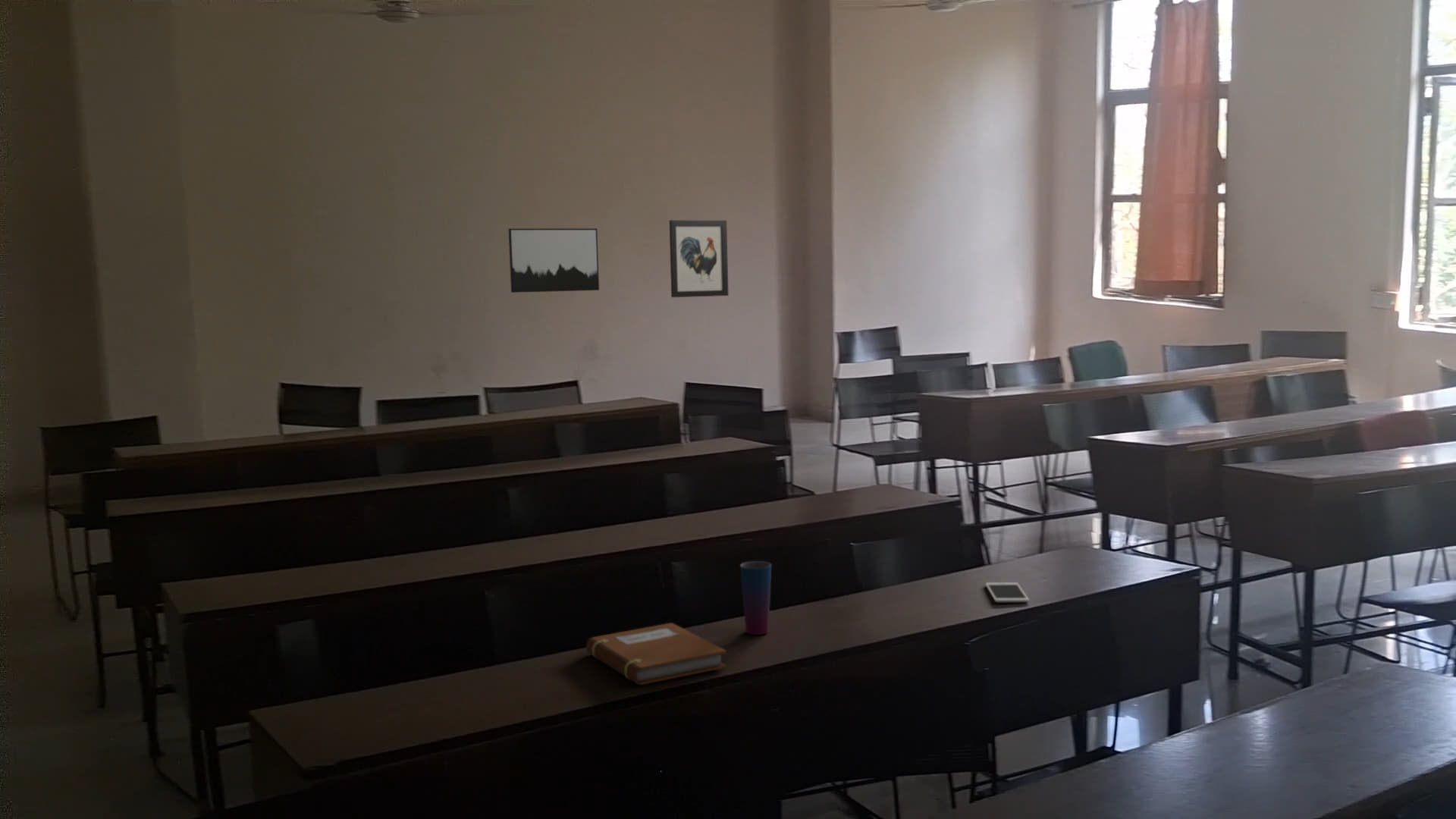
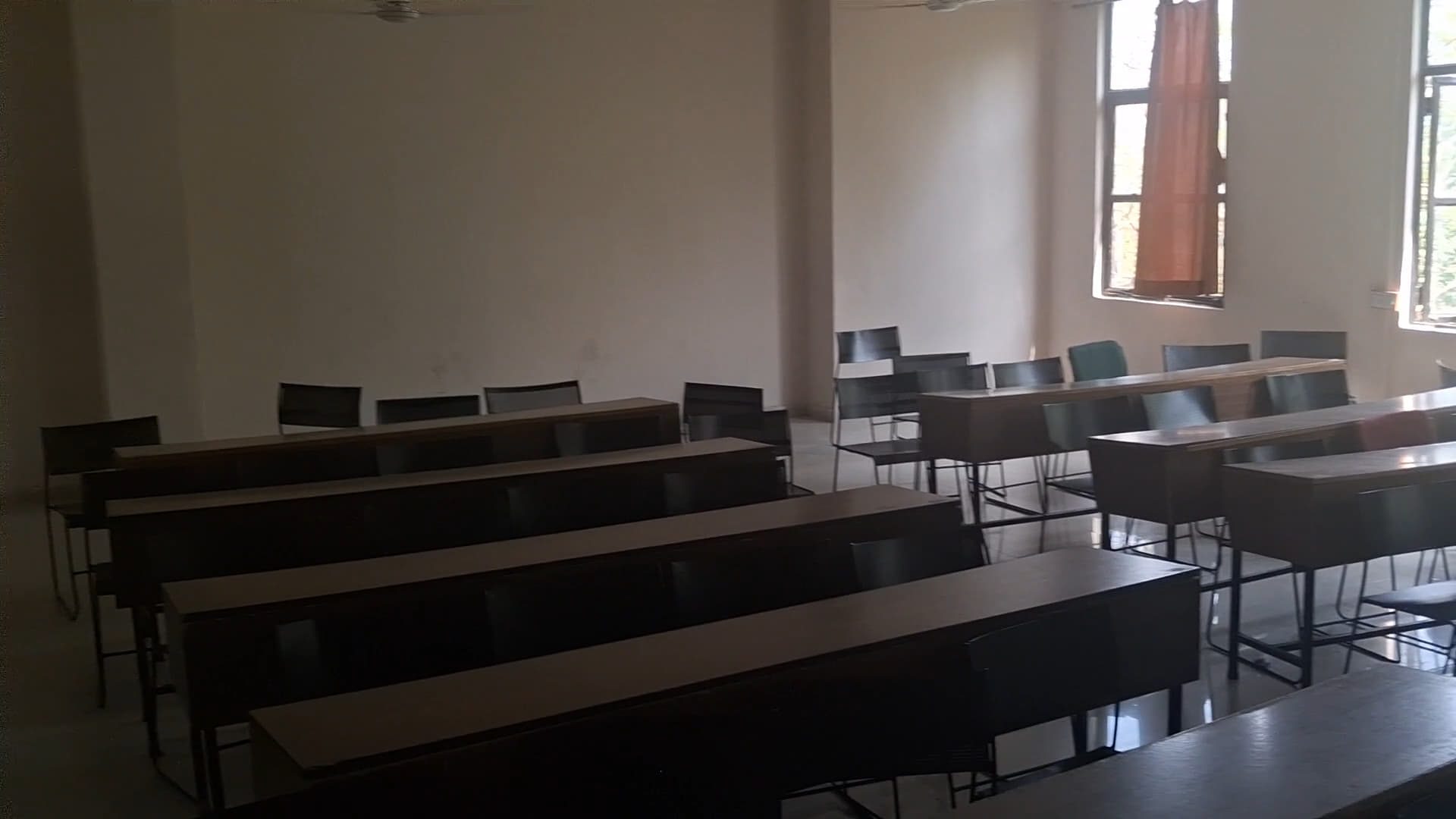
- notebook [585,622,727,686]
- wall art [508,227,600,293]
- cup [739,560,772,635]
- wall art [669,219,730,298]
- cell phone [984,582,1030,603]
